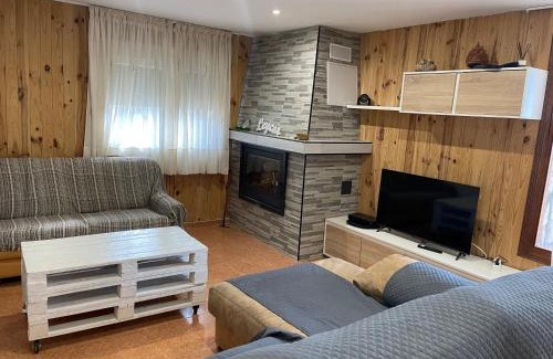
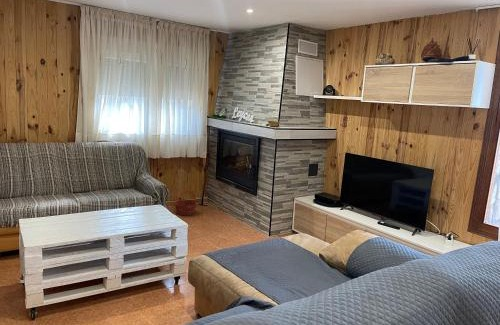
+ basket [174,189,198,216]
